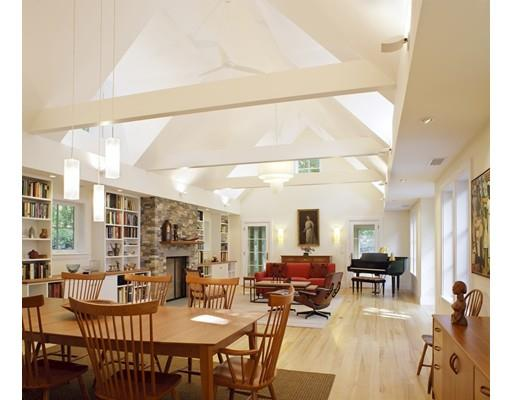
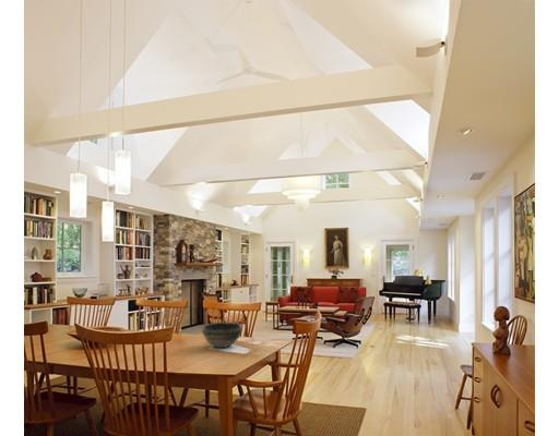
+ bowl [201,322,243,349]
